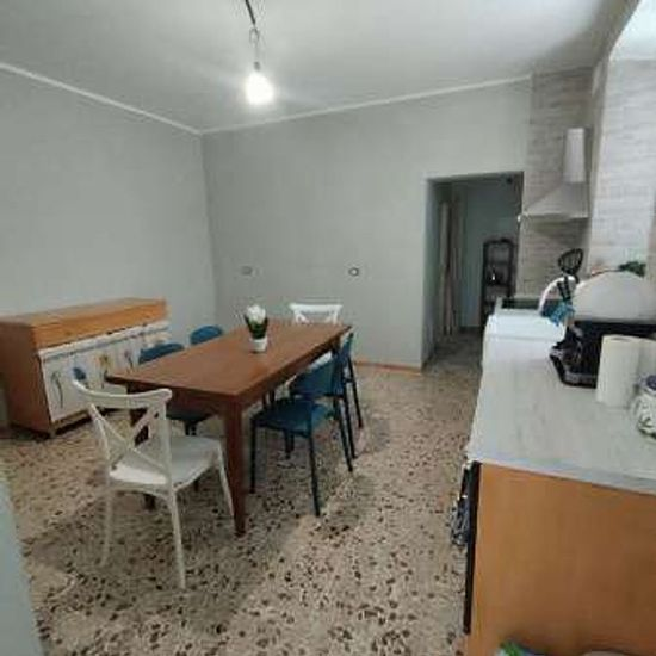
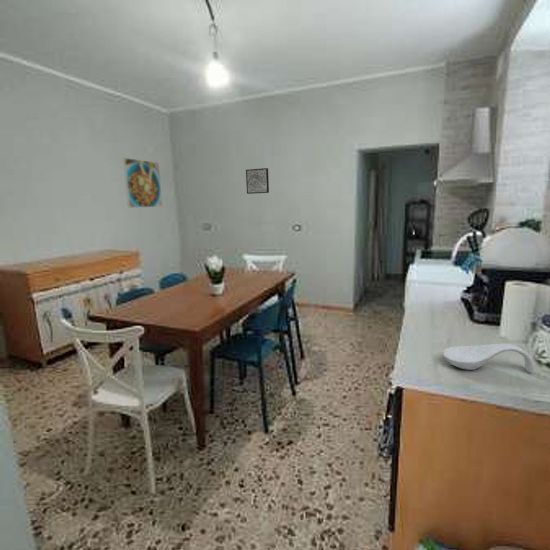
+ spoon rest [442,343,536,374]
+ wall art [245,167,270,195]
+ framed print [122,157,164,209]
